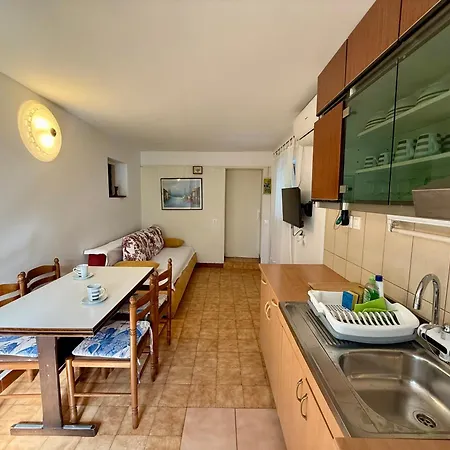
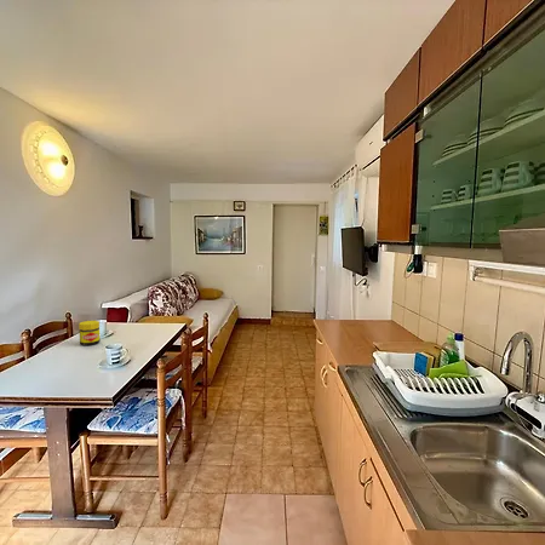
+ jar [78,320,102,346]
